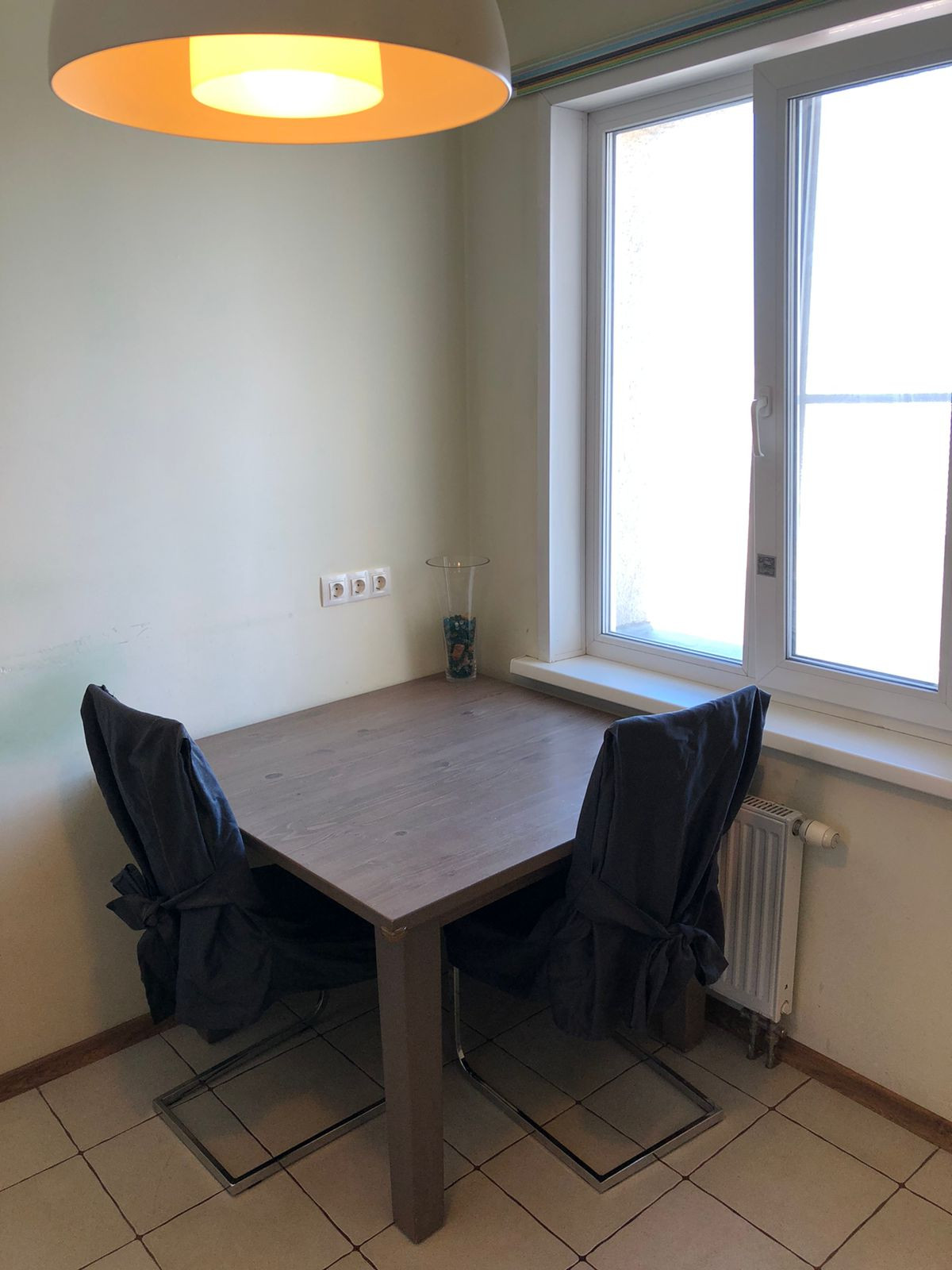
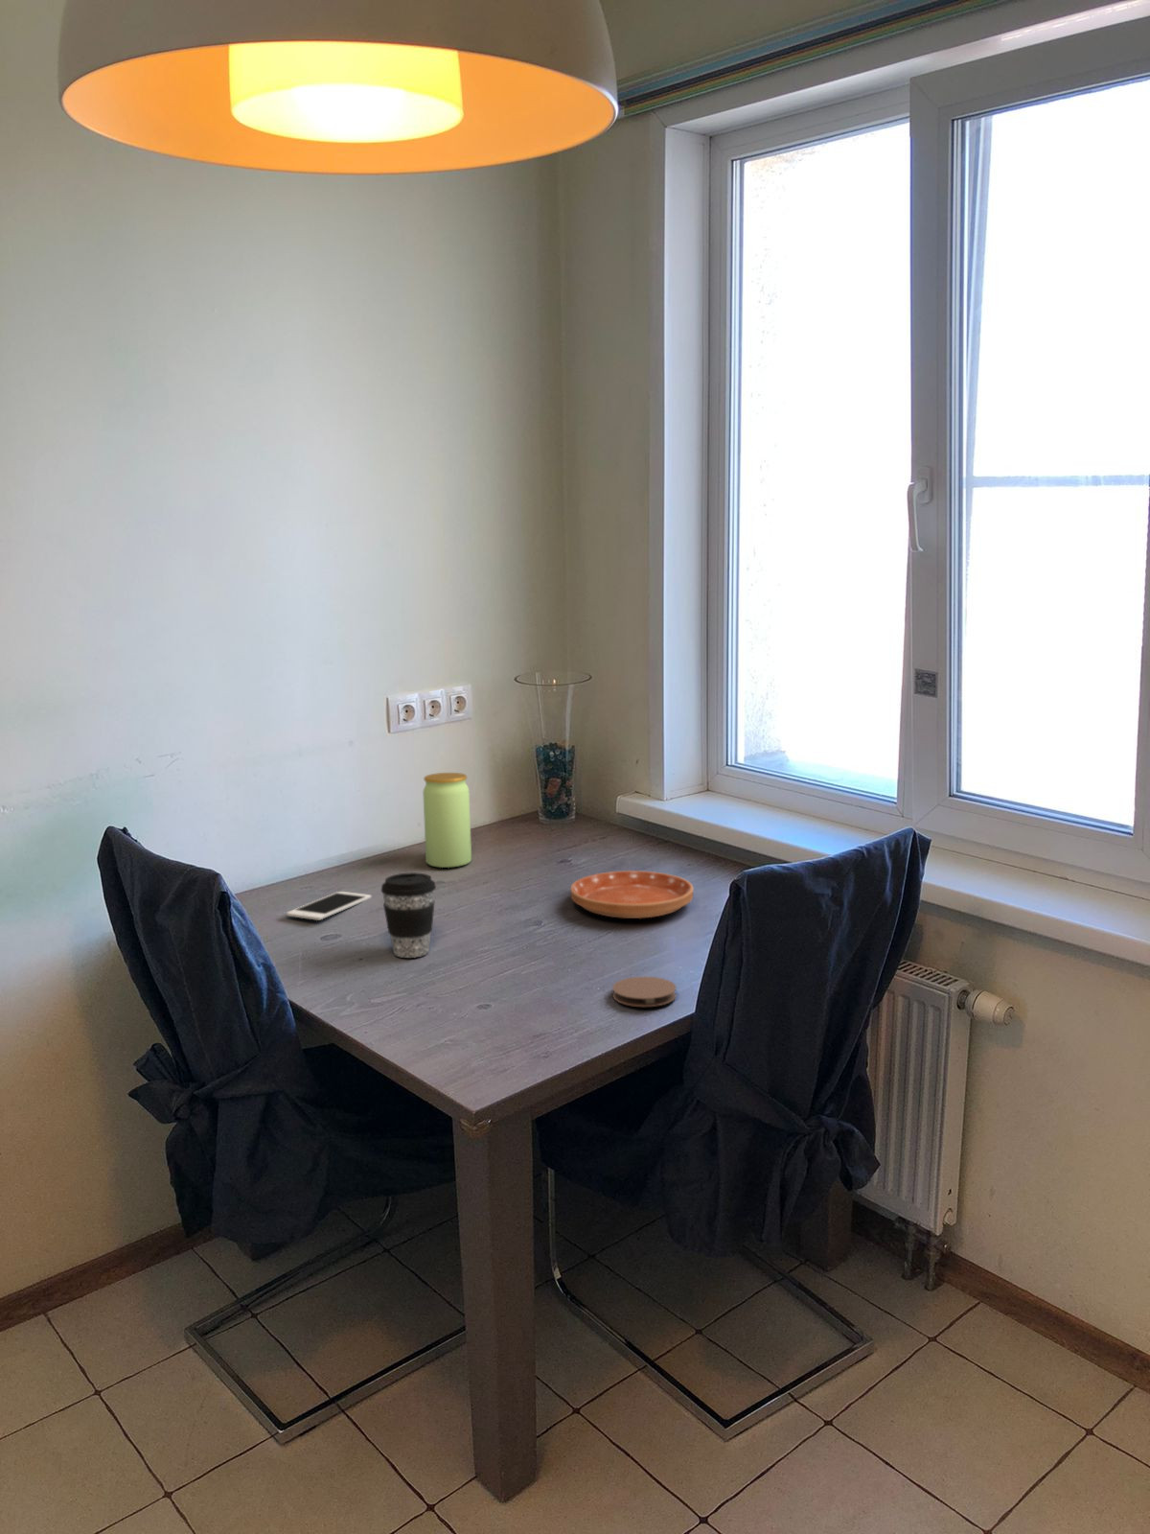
+ jar [422,772,472,868]
+ coaster [611,976,676,1007]
+ coffee cup [381,872,437,959]
+ cell phone [285,890,372,922]
+ saucer [569,870,693,919]
